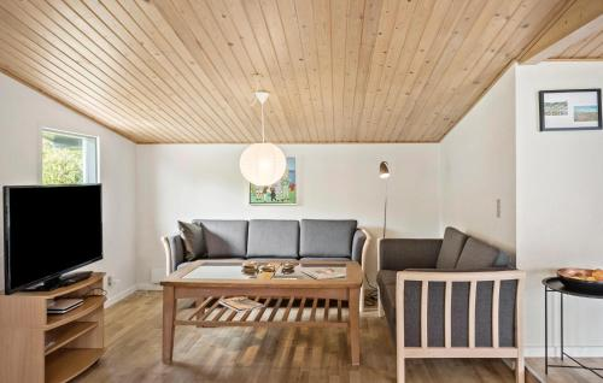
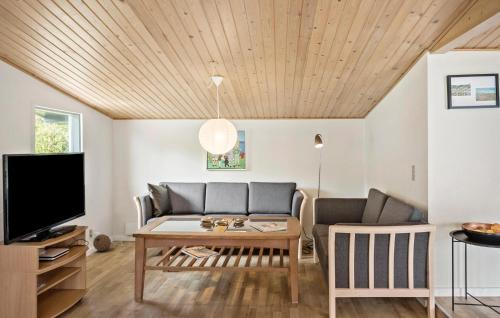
+ decorative ball [92,233,112,252]
